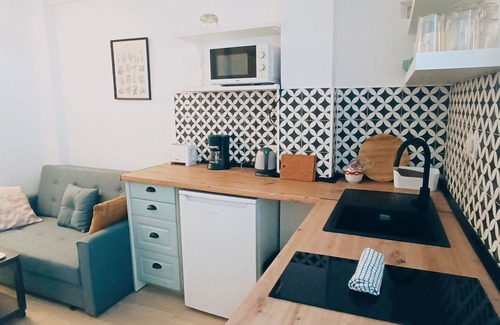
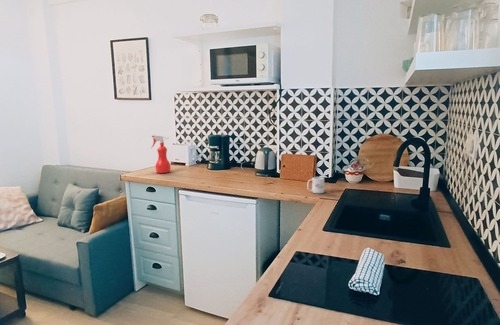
+ spray bottle [150,134,172,174]
+ mug [306,176,325,194]
